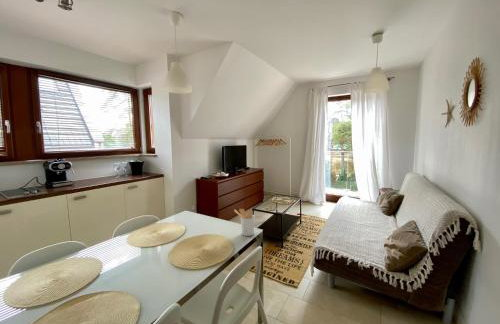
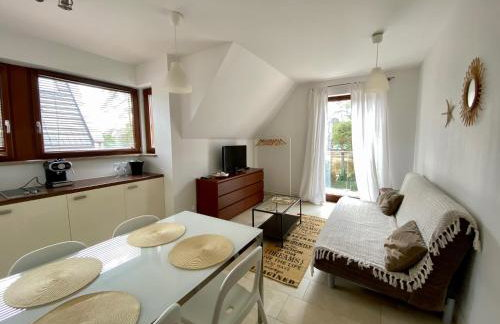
- utensil holder [233,208,256,237]
